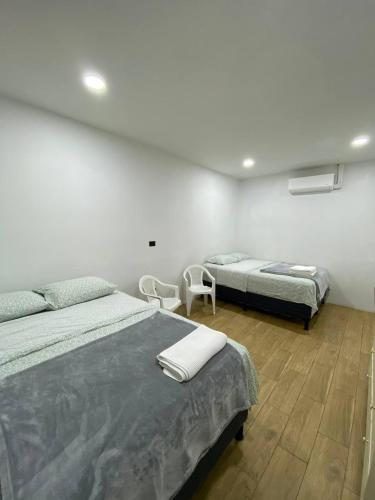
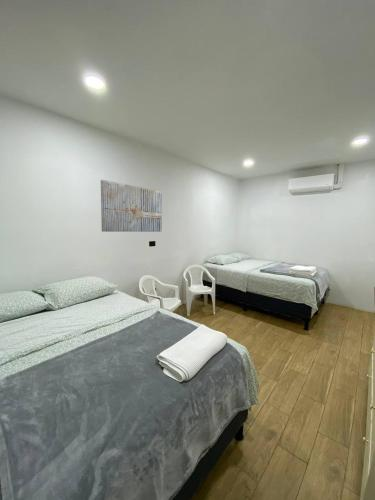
+ wall art [100,179,163,233]
